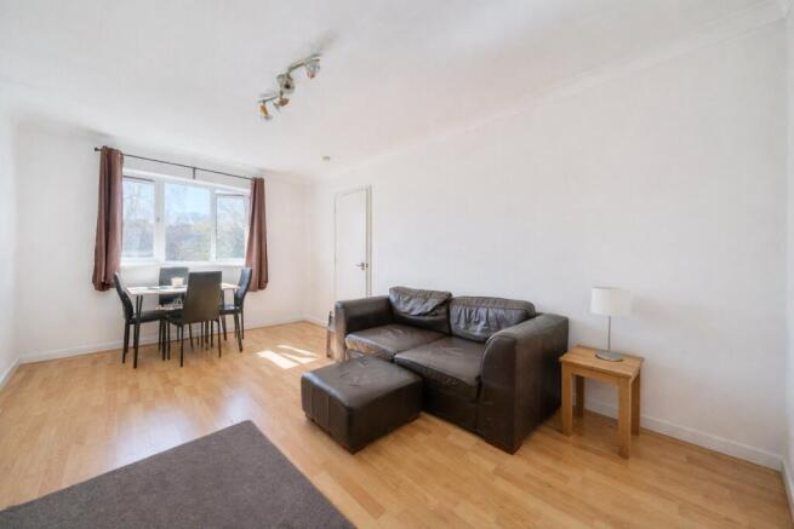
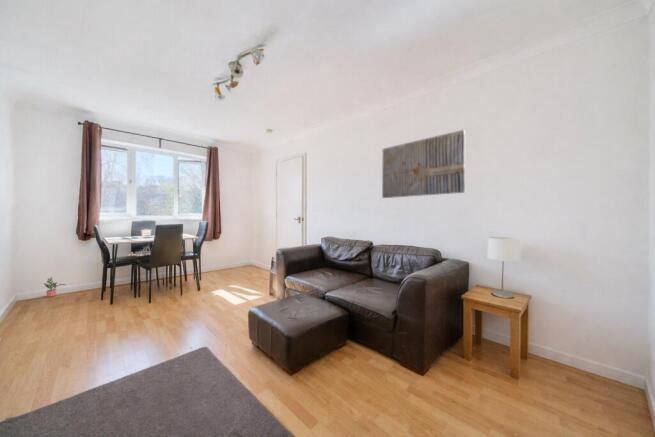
+ wall art [381,129,466,199]
+ potted plant [43,276,66,298]
